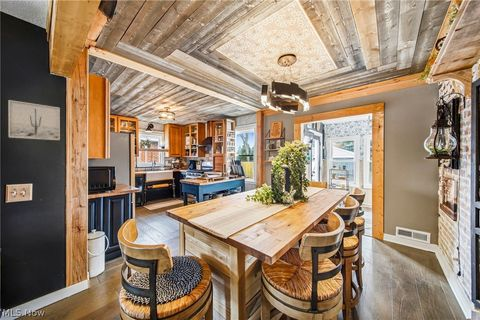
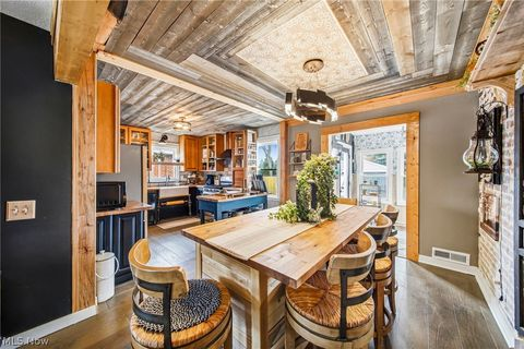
- wall art [8,99,61,141]
